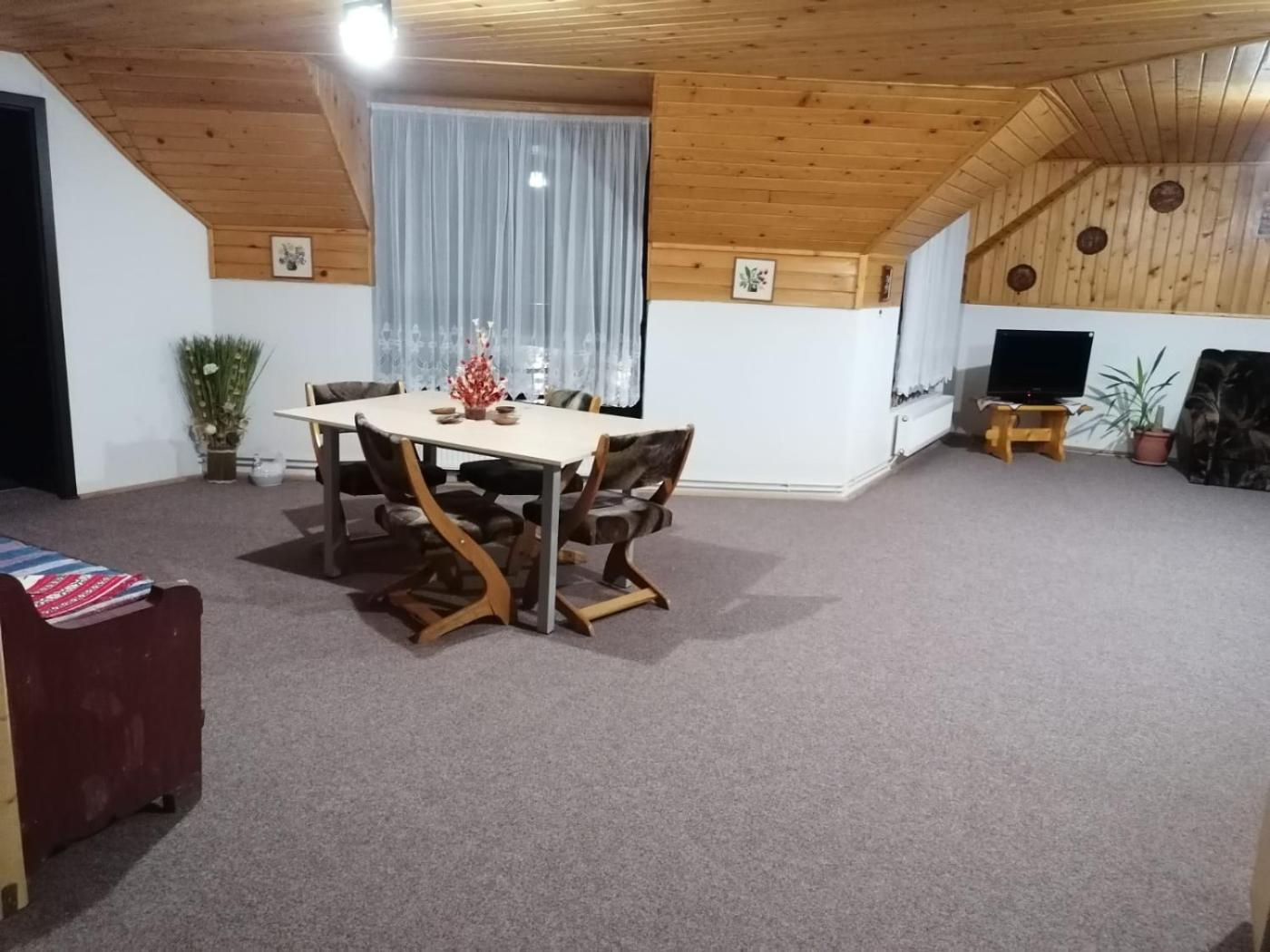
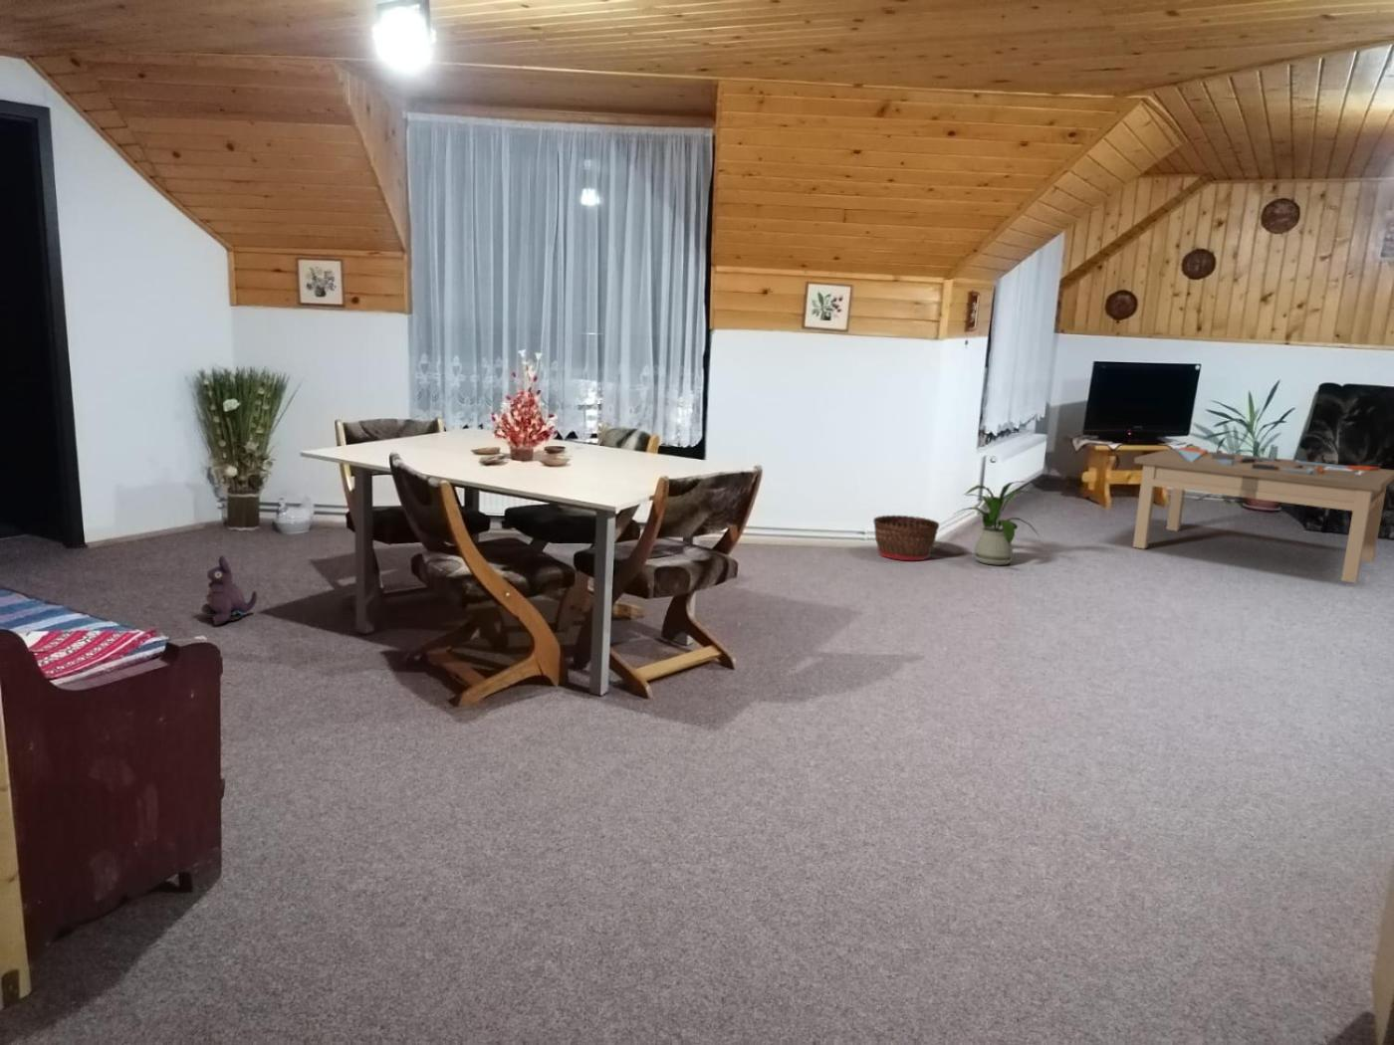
+ basket [873,515,940,561]
+ house plant [953,480,1041,566]
+ coffee table [1132,446,1394,584]
+ plush toy [200,554,259,626]
